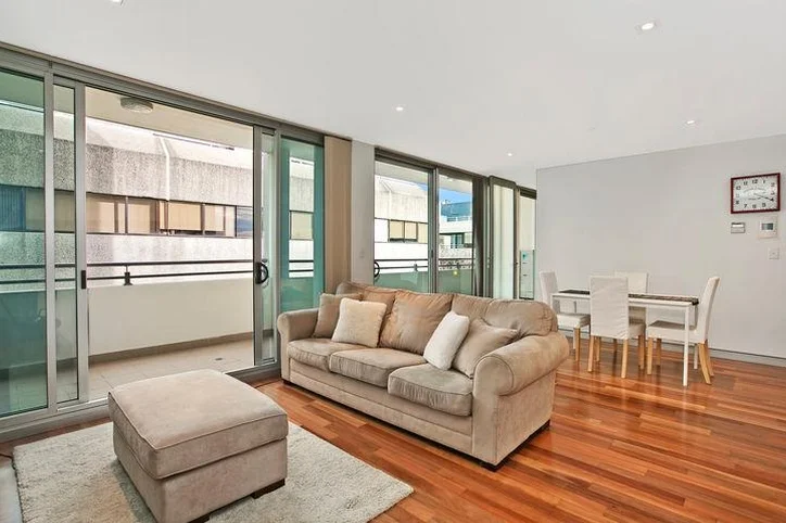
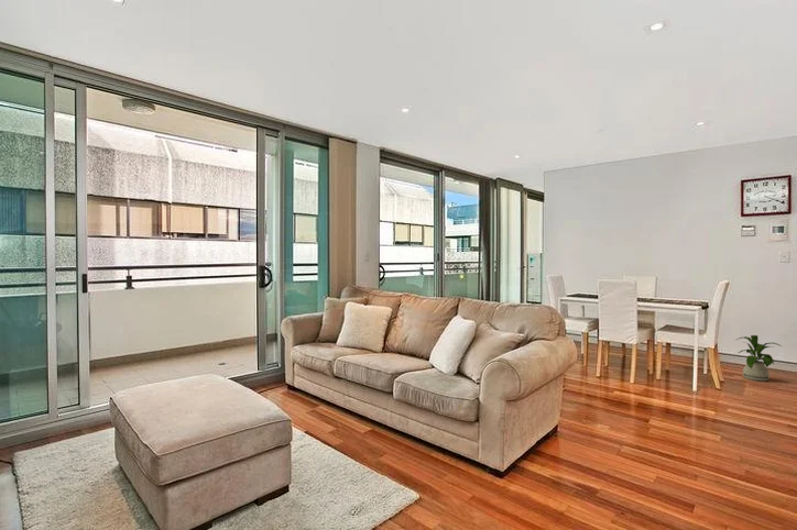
+ house plant [735,334,783,383]
